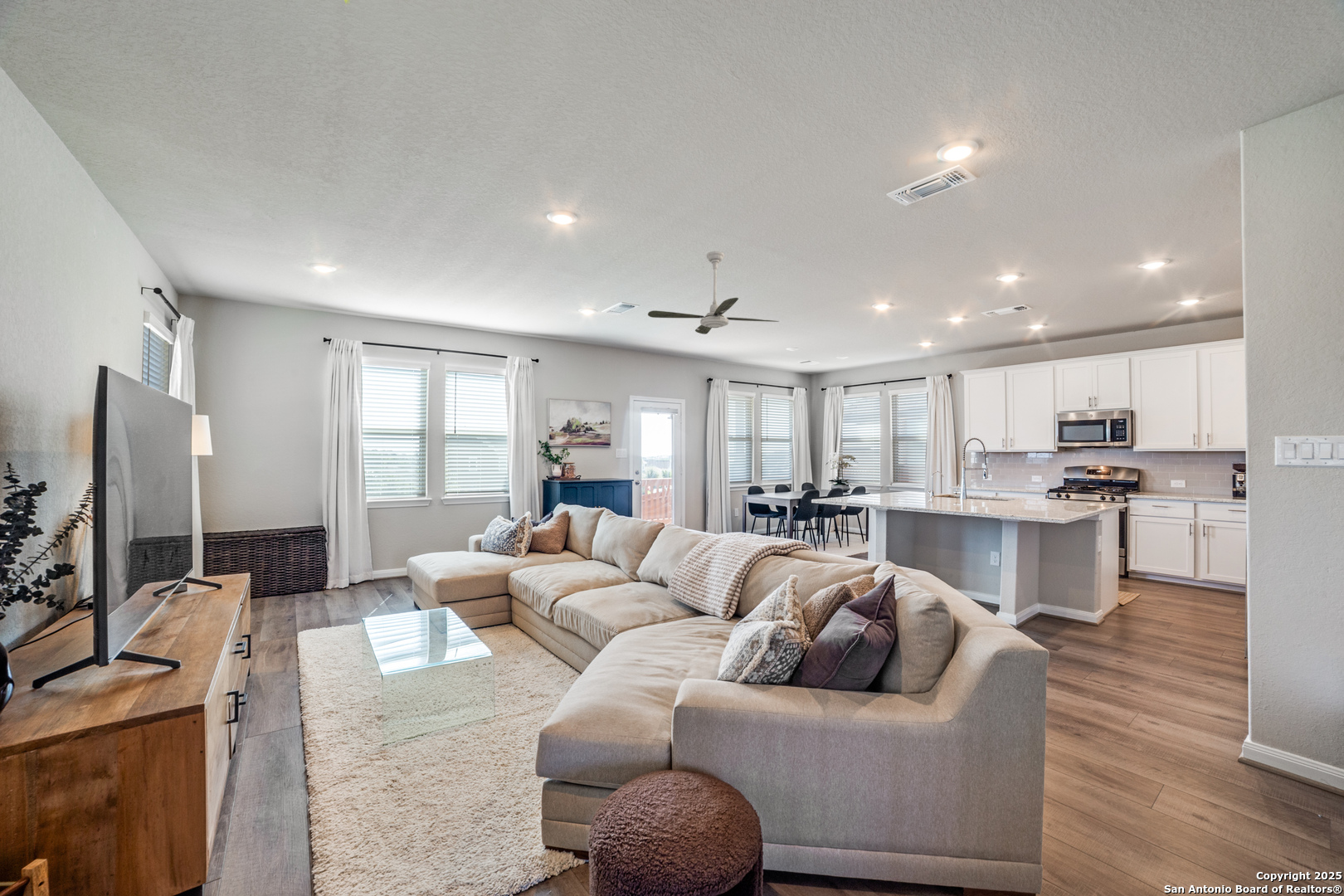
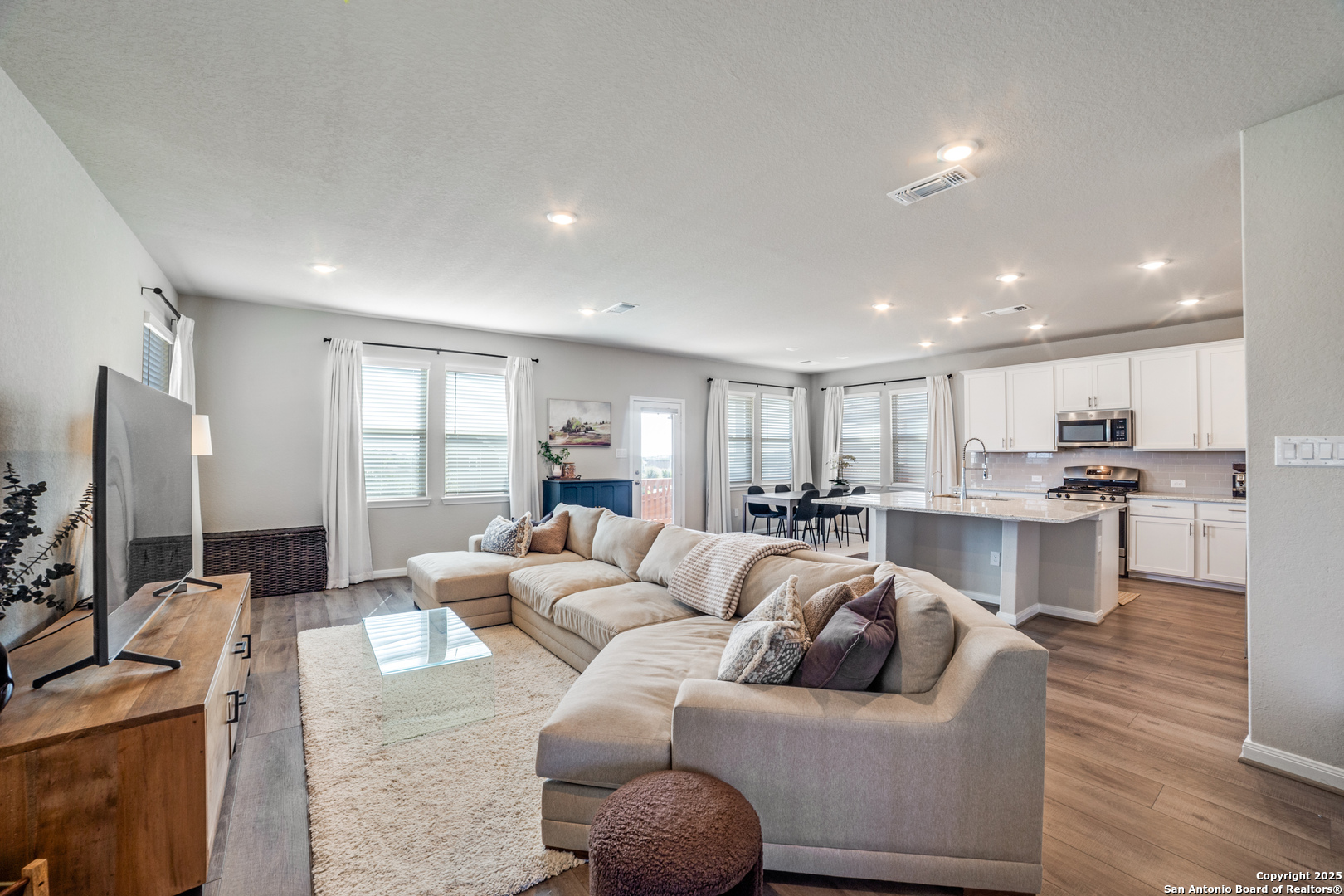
- ceiling fan [647,251,780,335]
